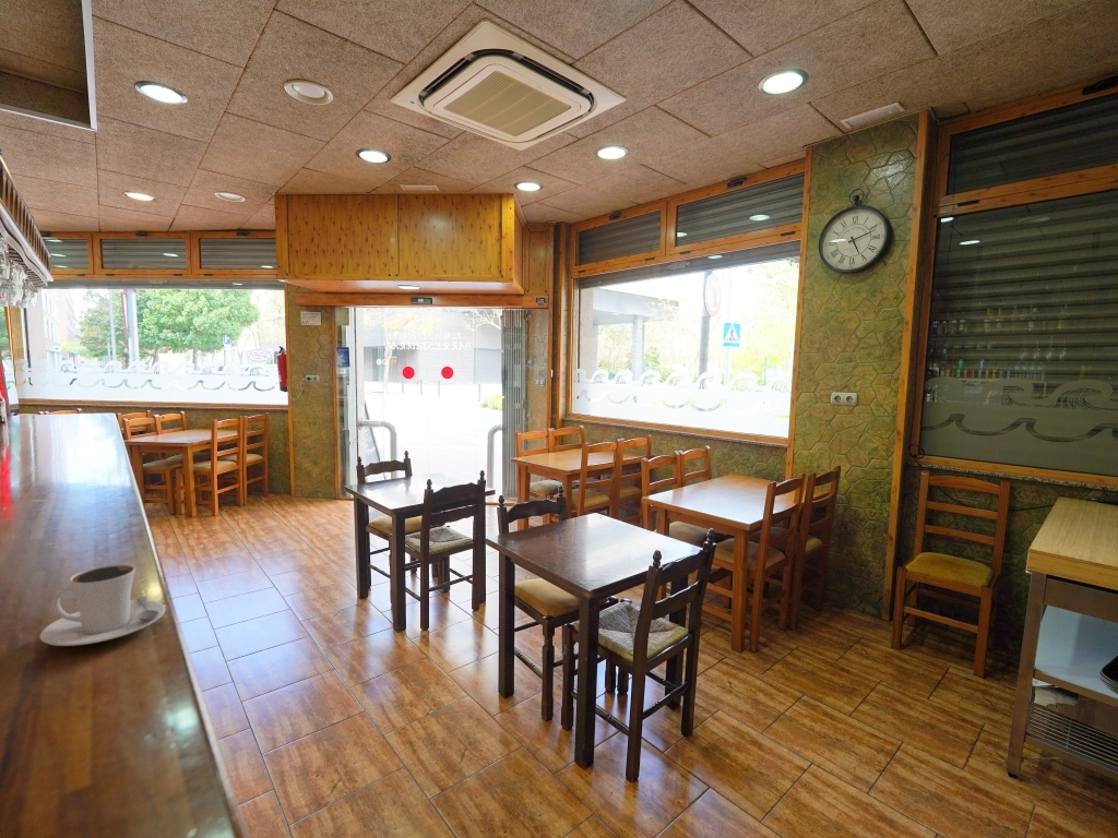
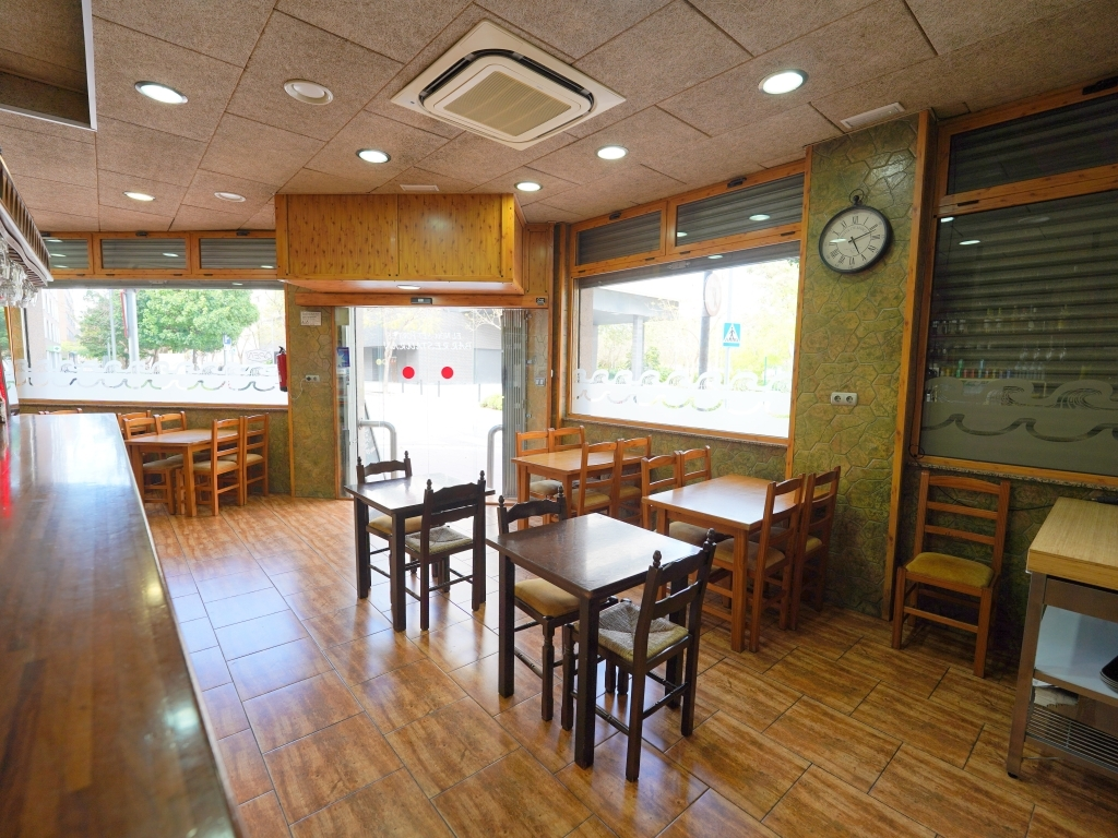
- cappuccino [39,563,166,647]
